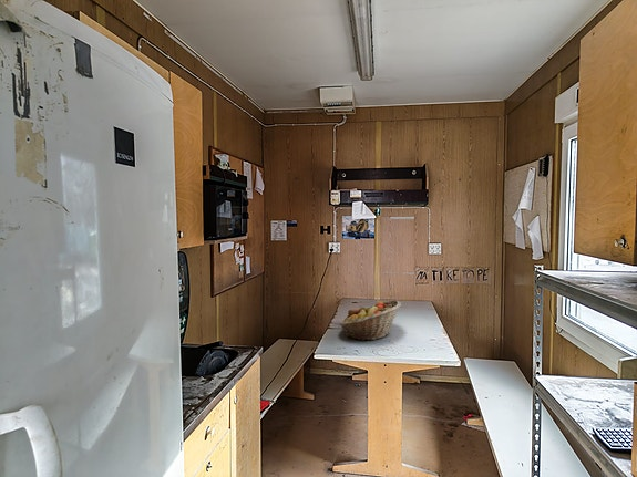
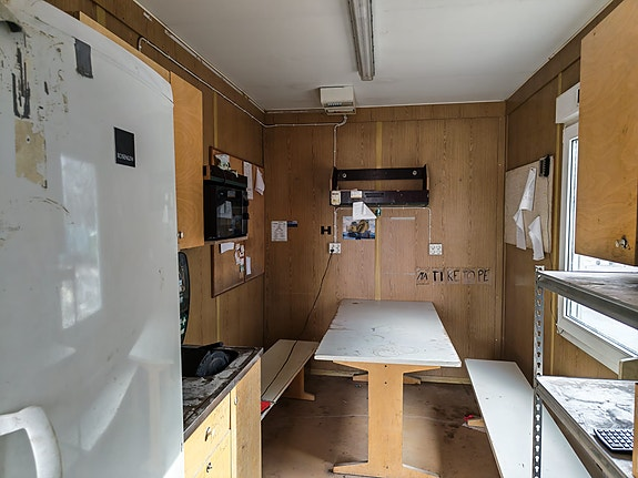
- fruit basket [338,299,402,342]
